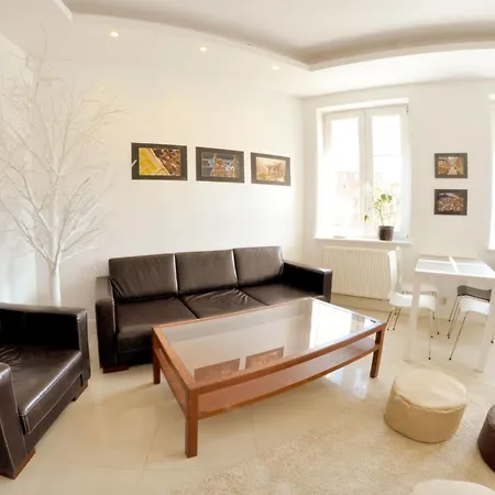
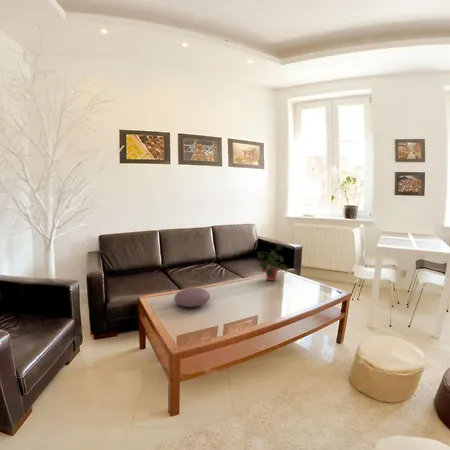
+ decorative bowl [173,287,211,308]
+ potted plant [257,243,288,282]
